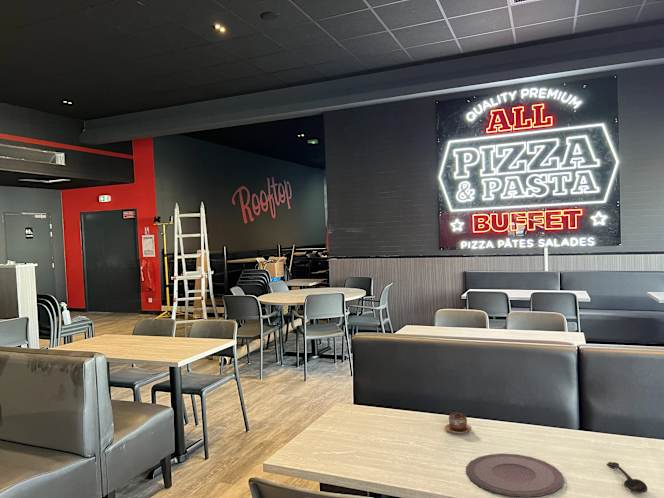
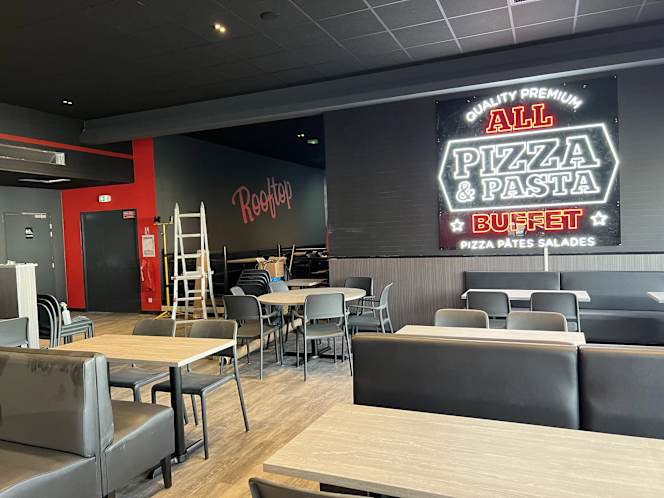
- spoon [606,461,648,494]
- cup [444,412,472,434]
- plate [465,453,565,498]
